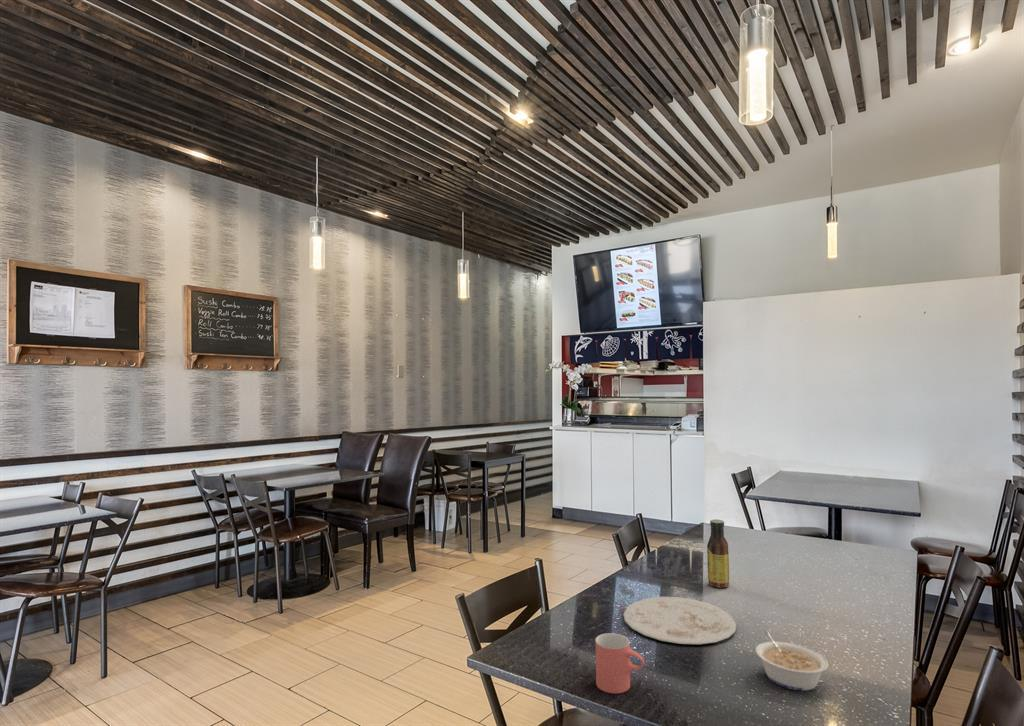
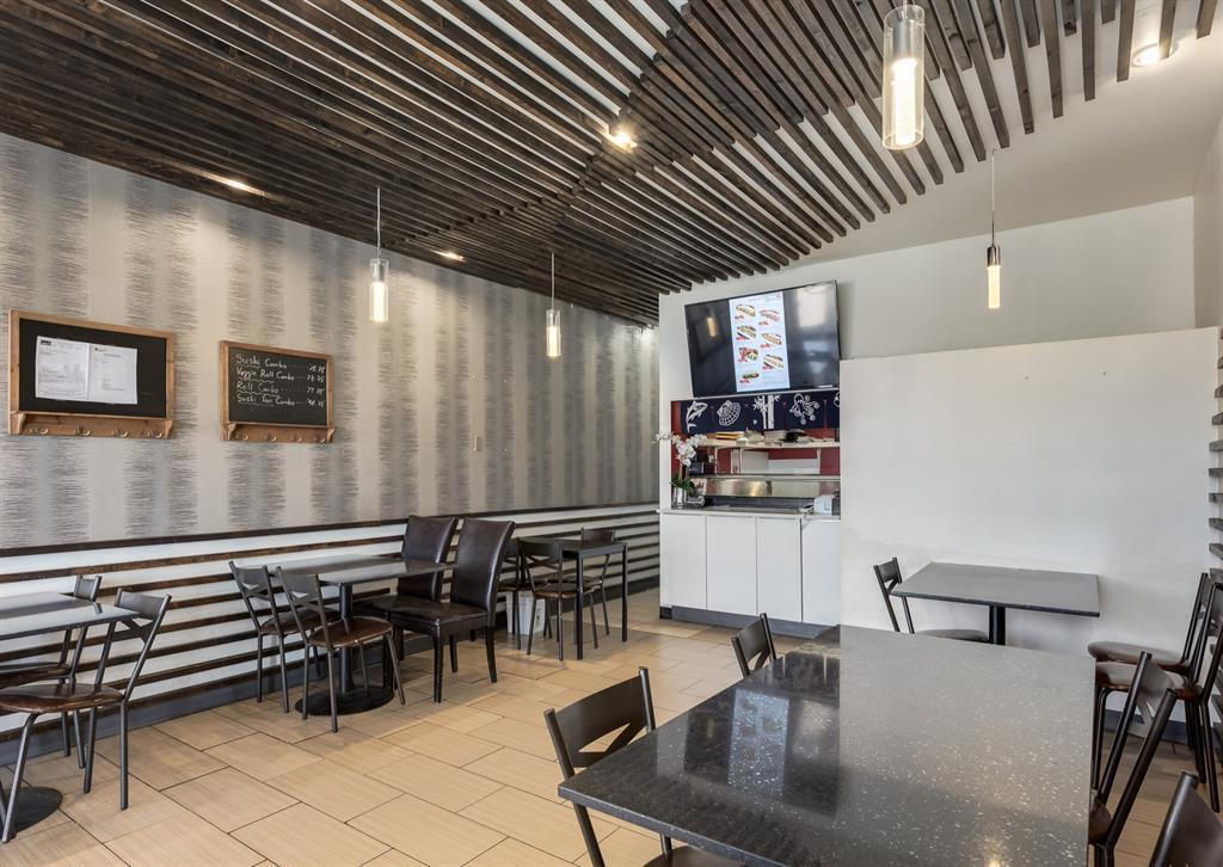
- sauce bottle [706,518,730,589]
- legume [755,630,829,692]
- plate [622,596,737,645]
- cup [595,632,645,694]
